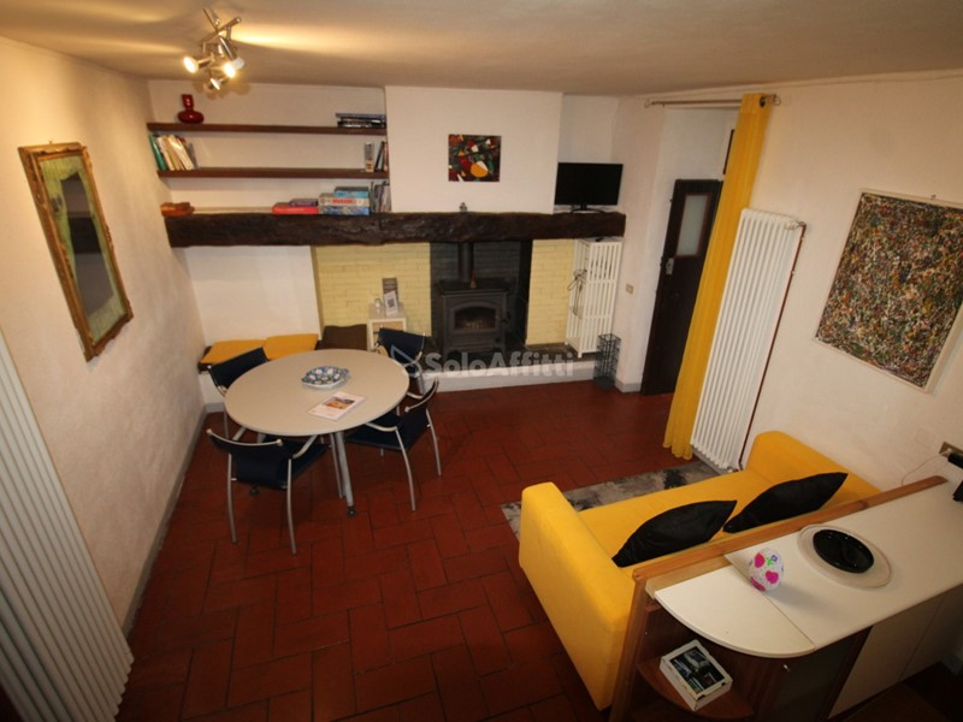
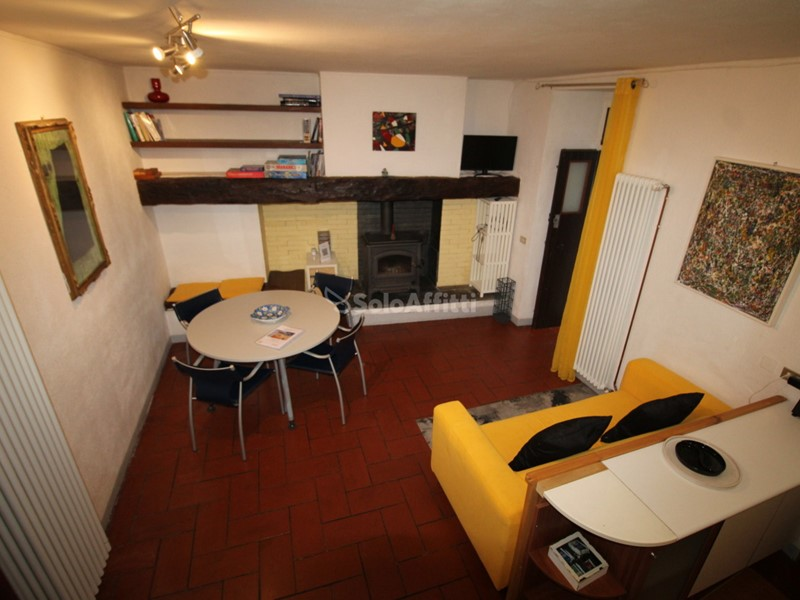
- decorative egg [748,546,785,592]
